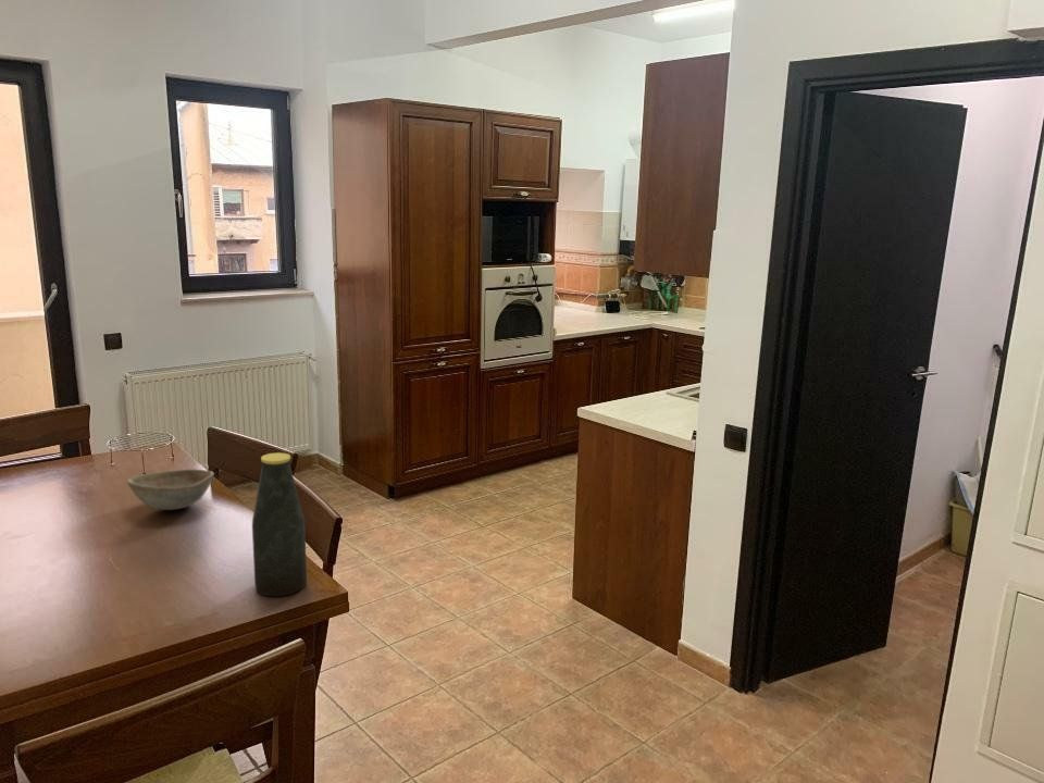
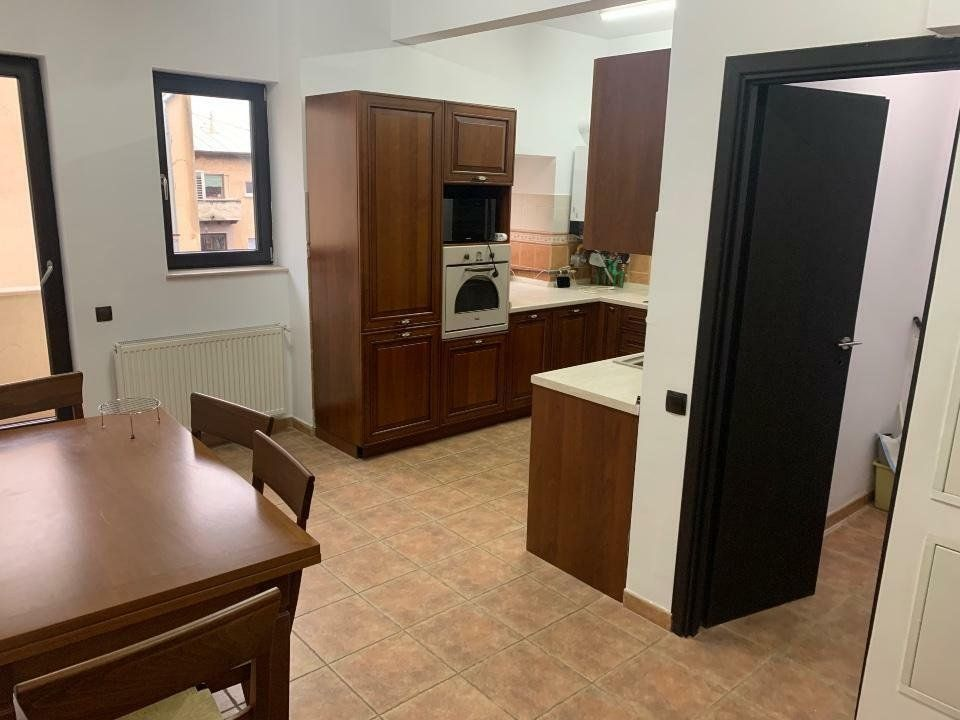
- bottle [251,451,308,598]
- bowl [126,469,215,511]
